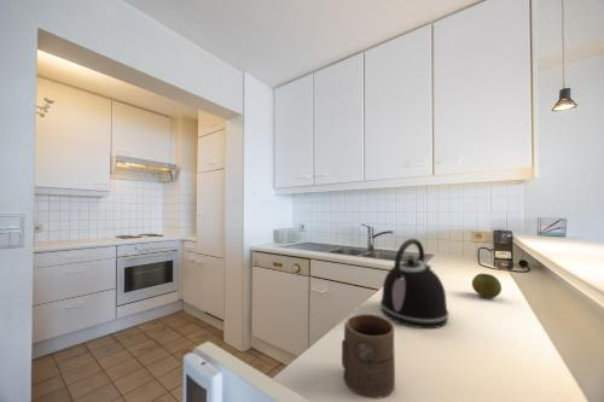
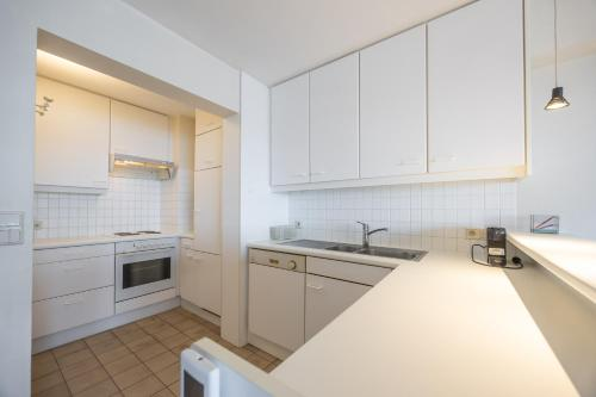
- cup [341,313,396,400]
- fruit [471,273,503,299]
- kettle [379,238,451,330]
